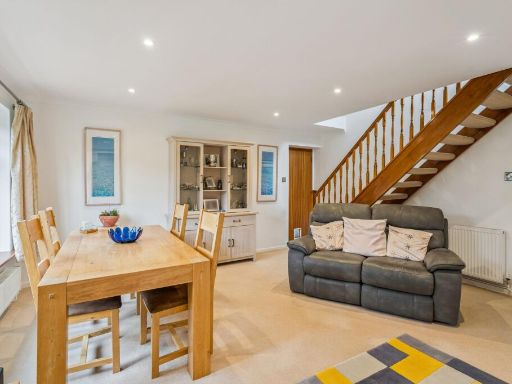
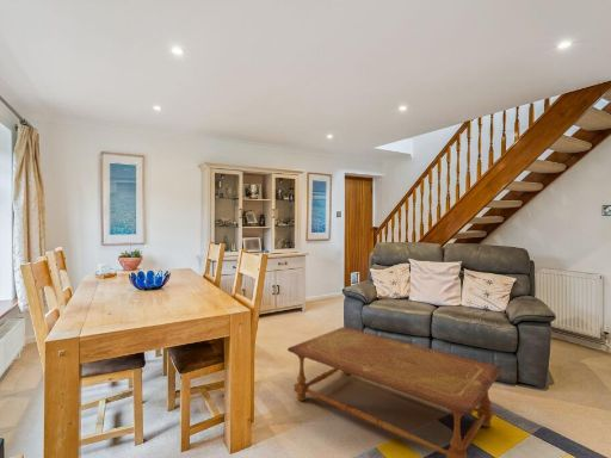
+ coffee table [286,326,504,458]
